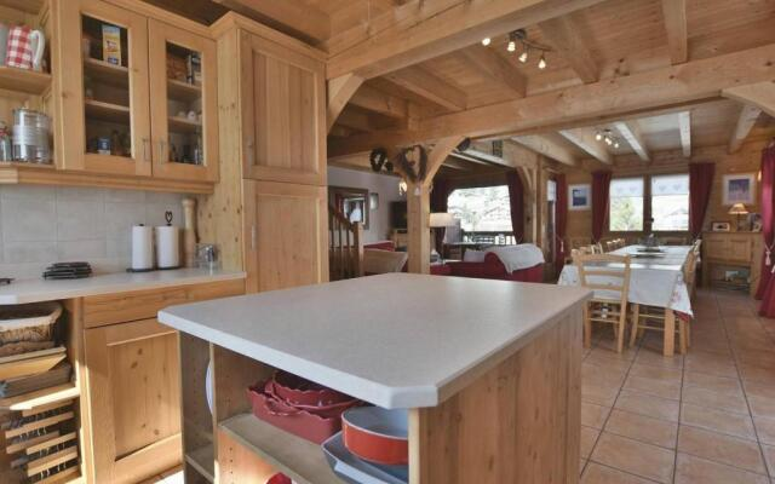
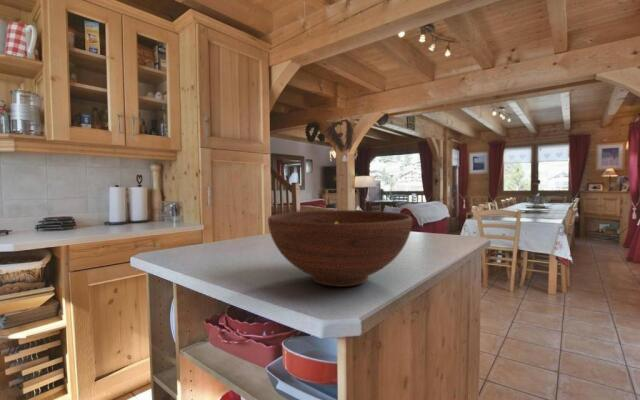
+ fruit bowl [267,209,413,288]
